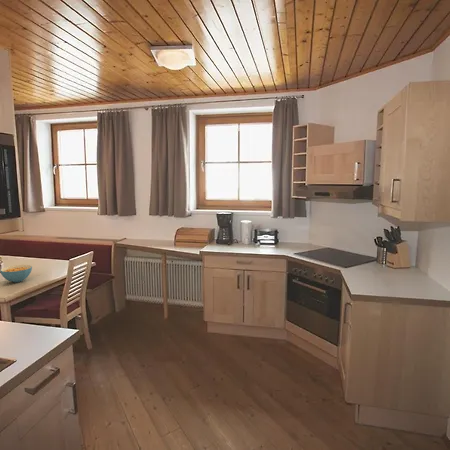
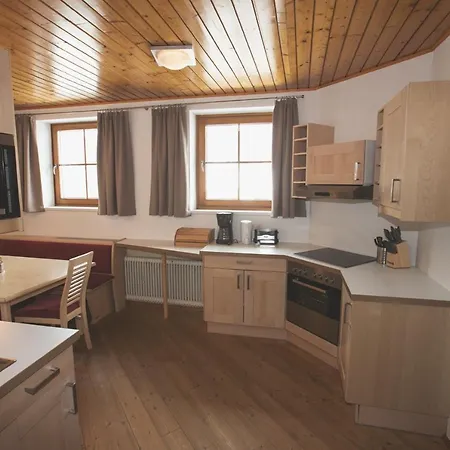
- cereal bowl [0,264,33,283]
